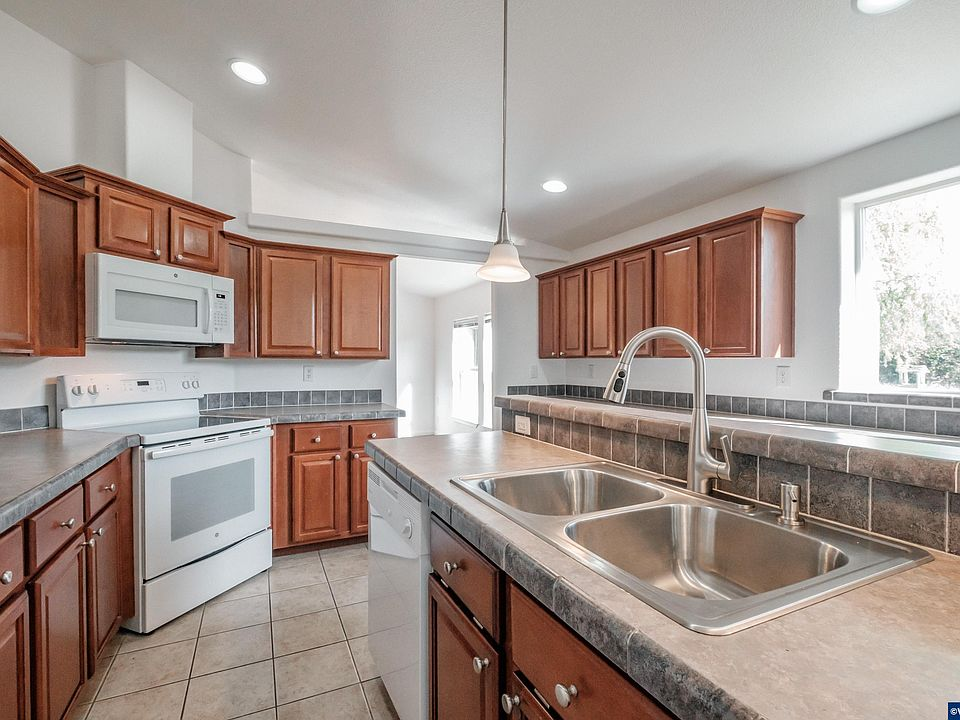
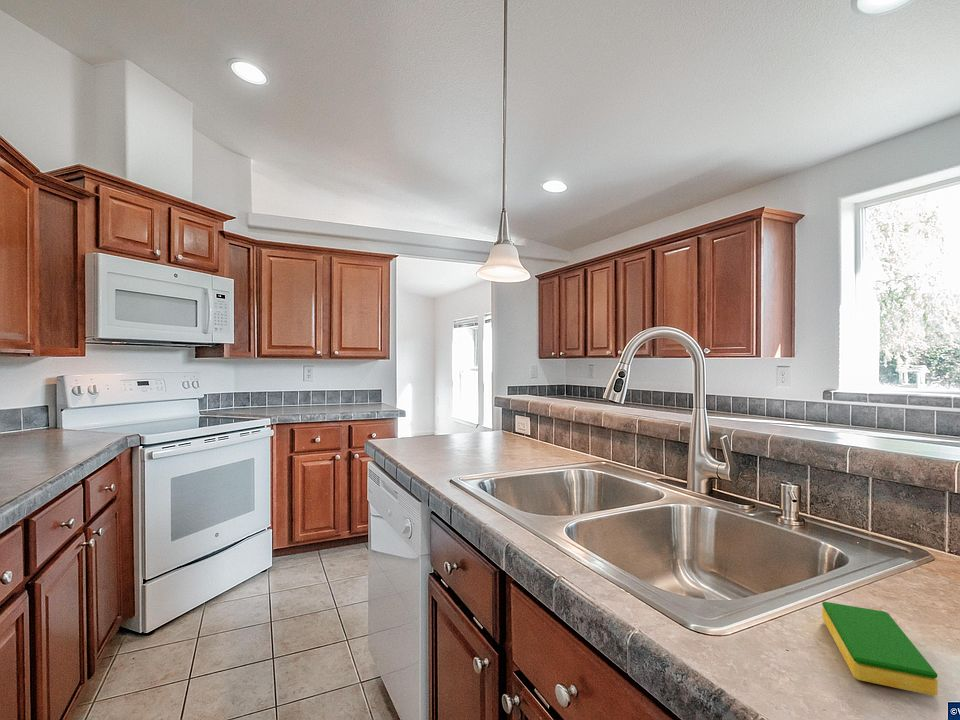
+ dish sponge [821,601,938,697]
